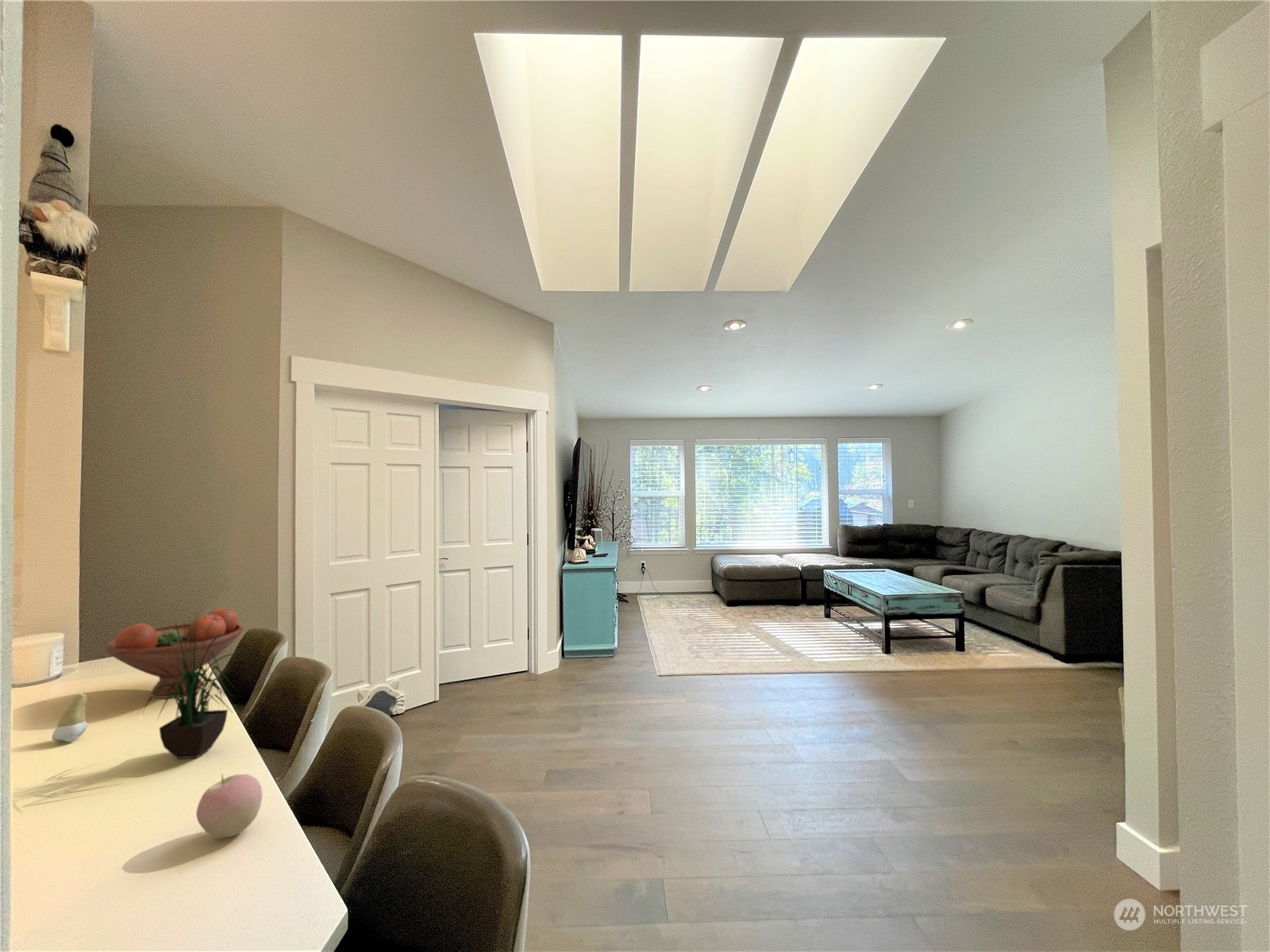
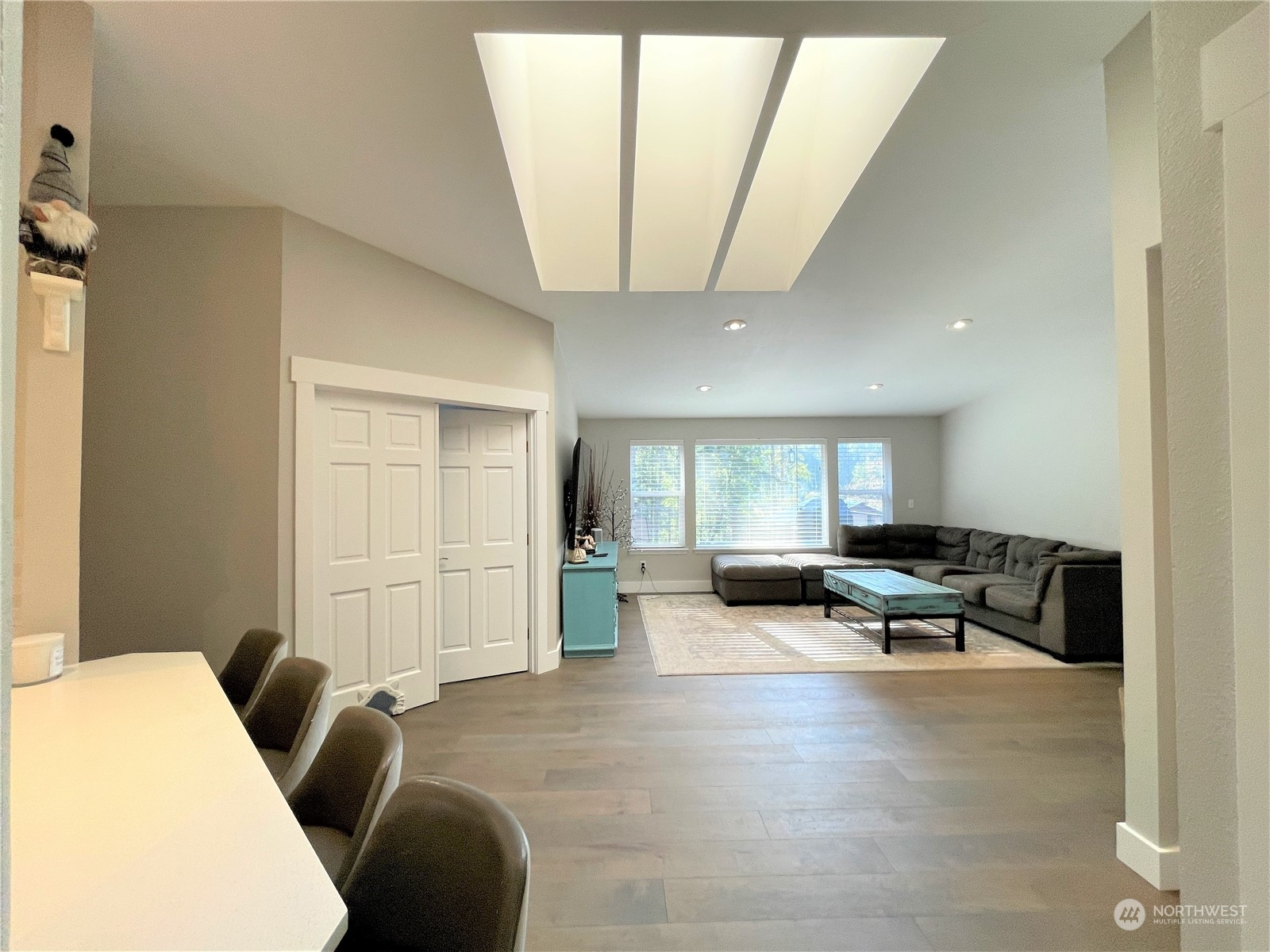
- fruit bowl [103,608,244,699]
- apple [195,774,263,839]
- potted plant [135,611,251,759]
- tooth [51,693,88,743]
